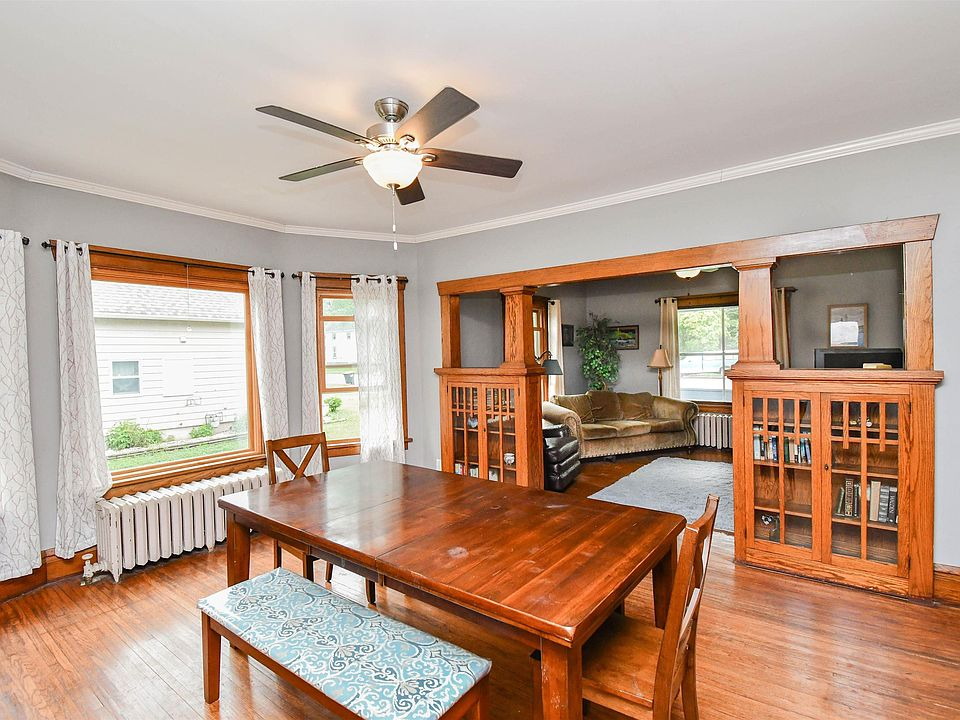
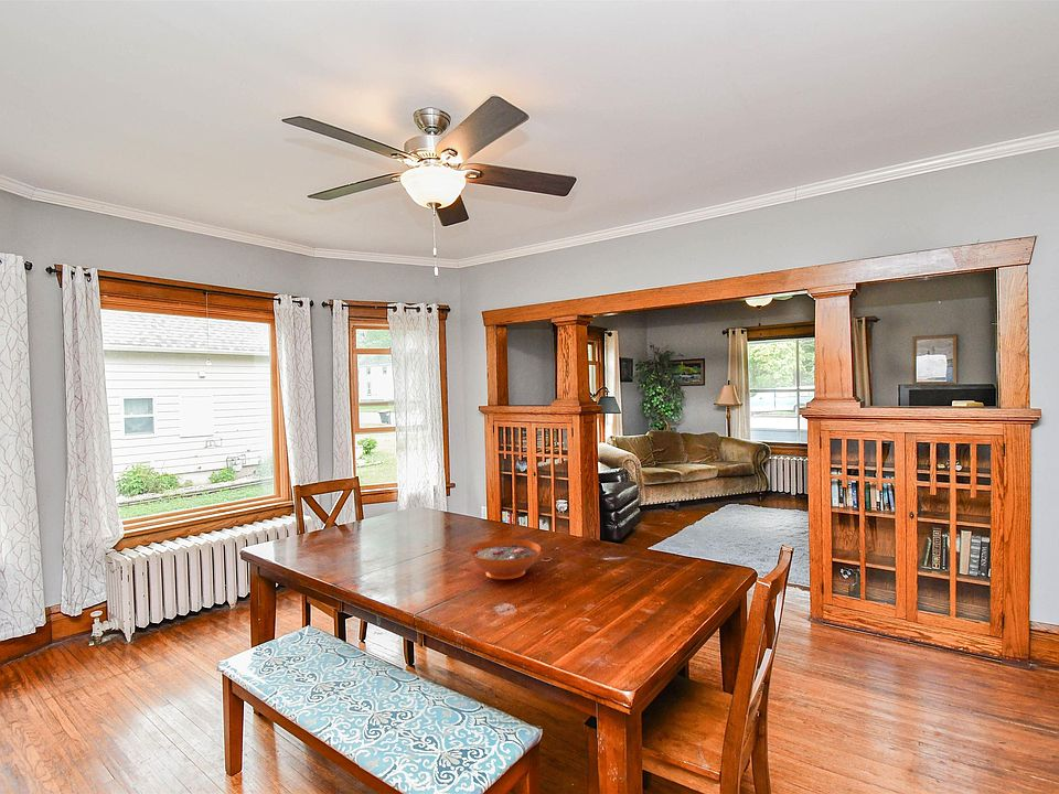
+ decorative bowl [469,538,542,580]
